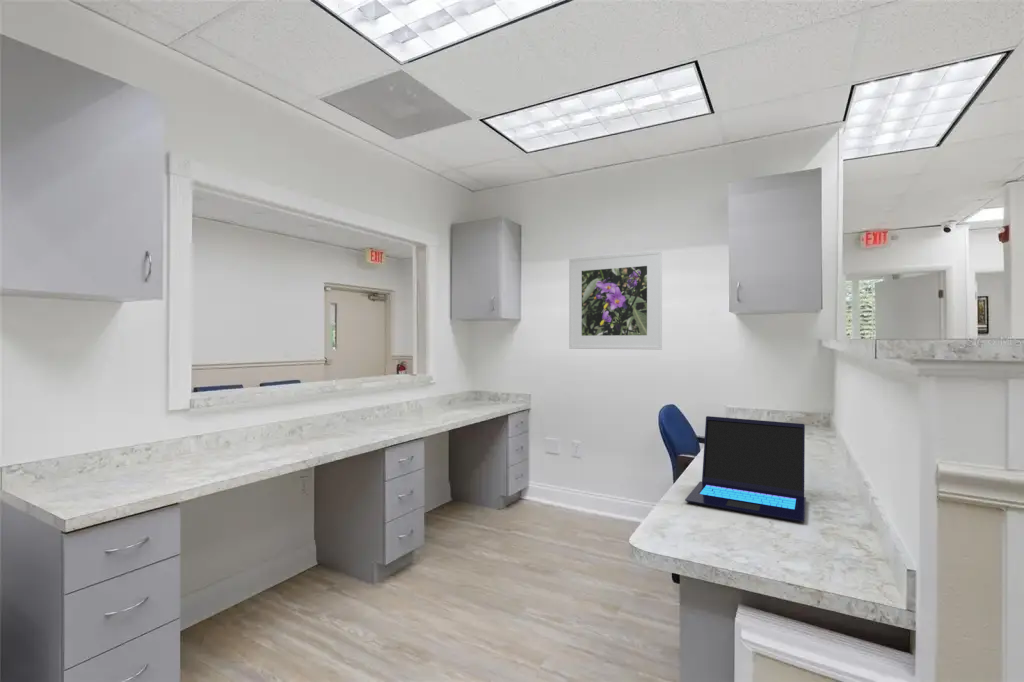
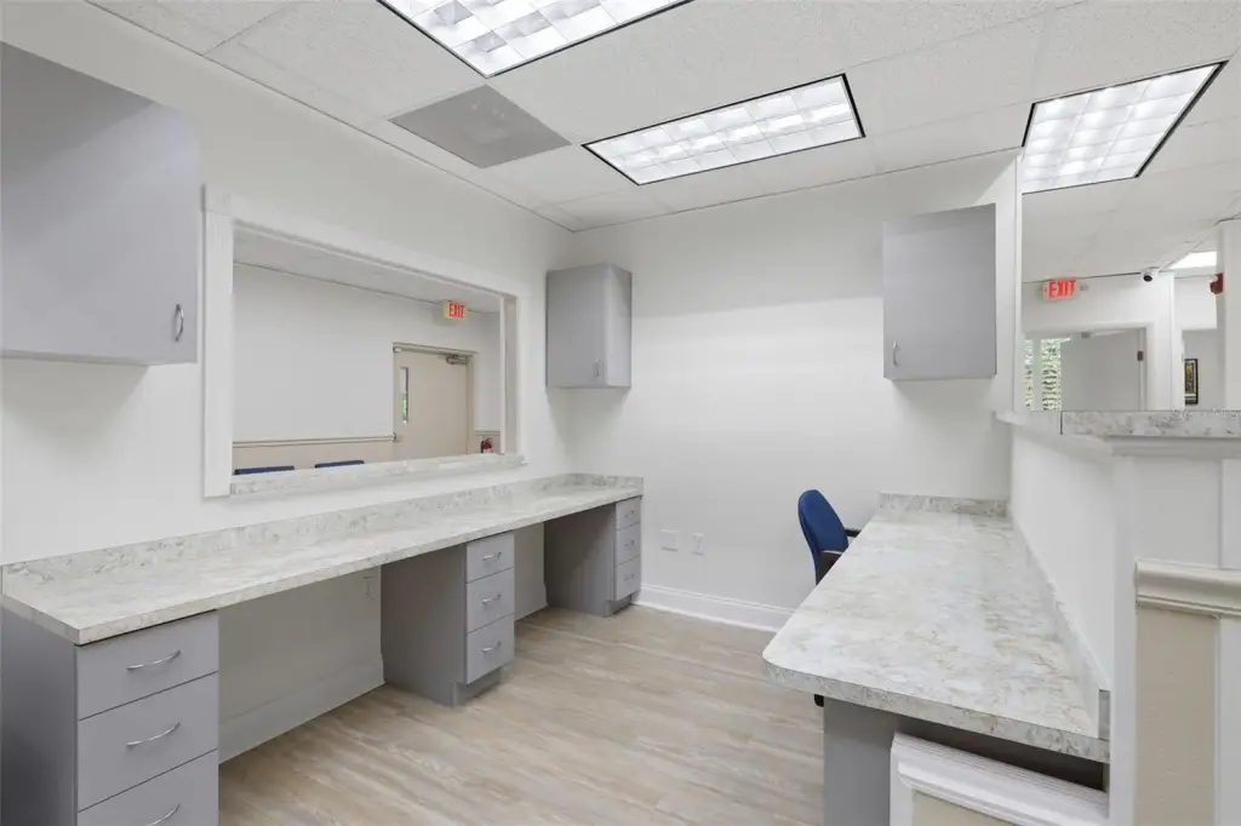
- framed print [568,249,663,351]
- laptop [684,415,807,523]
